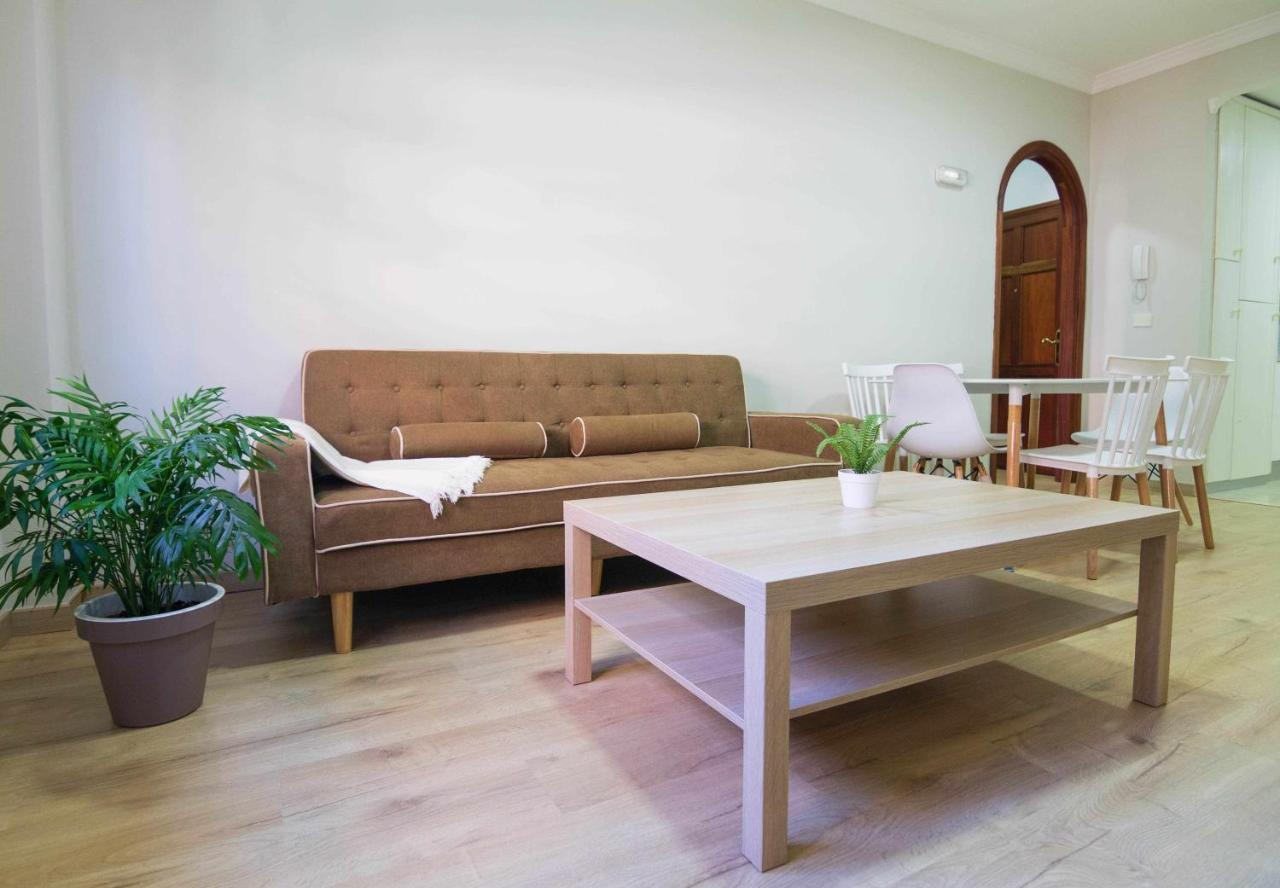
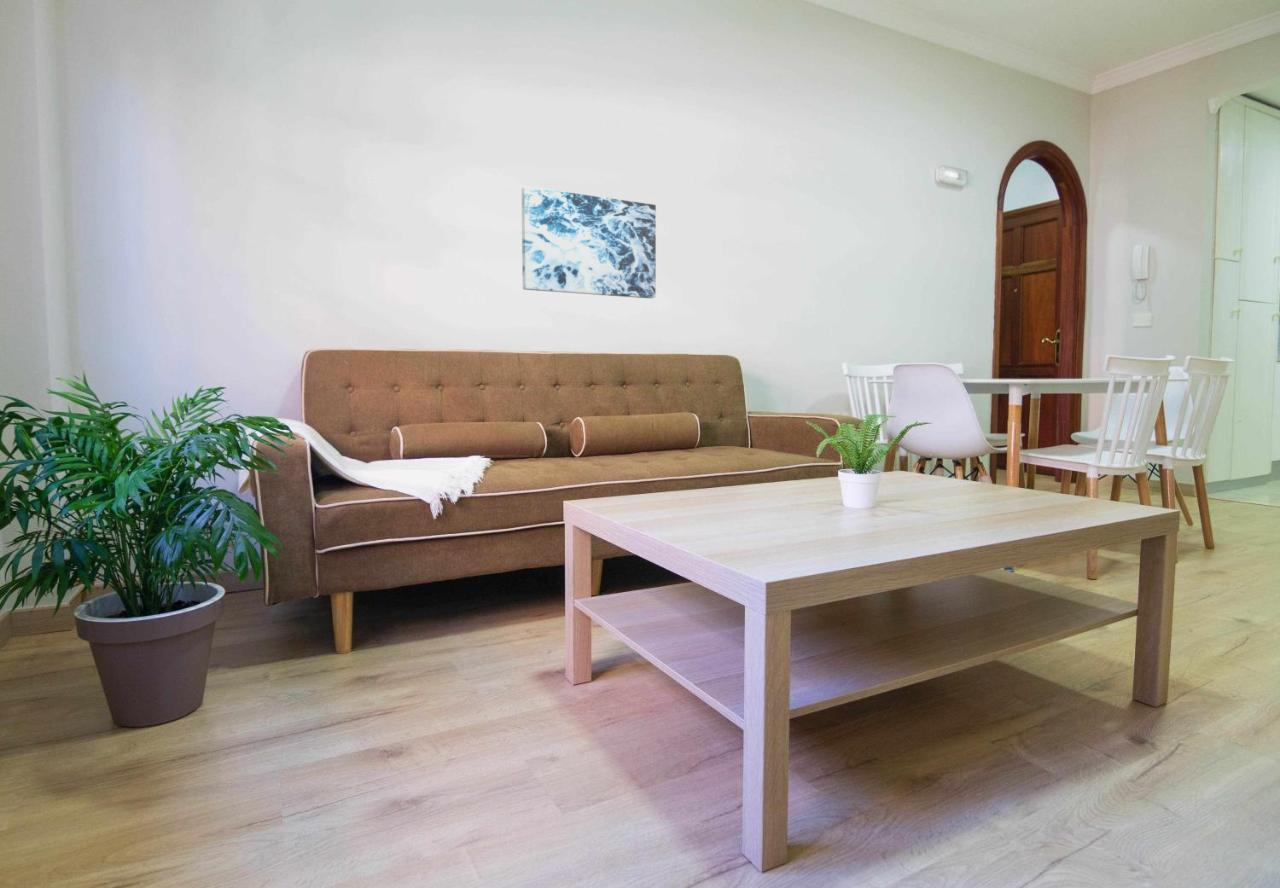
+ wall art [521,185,657,299]
